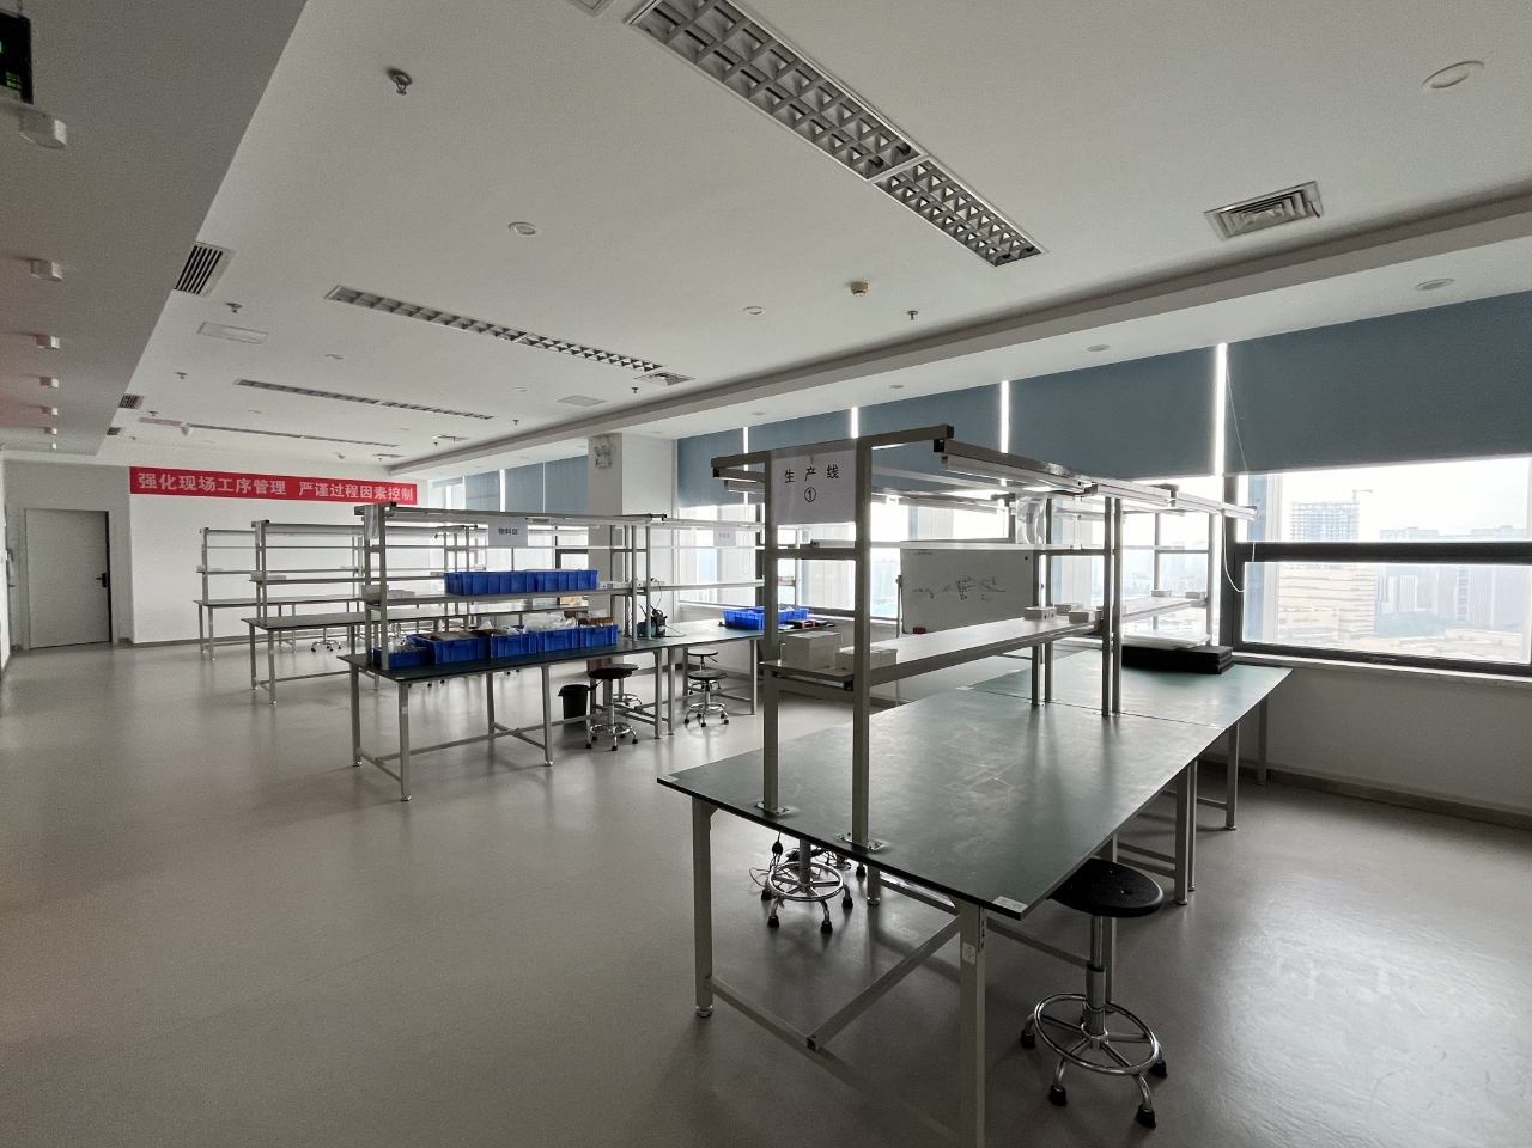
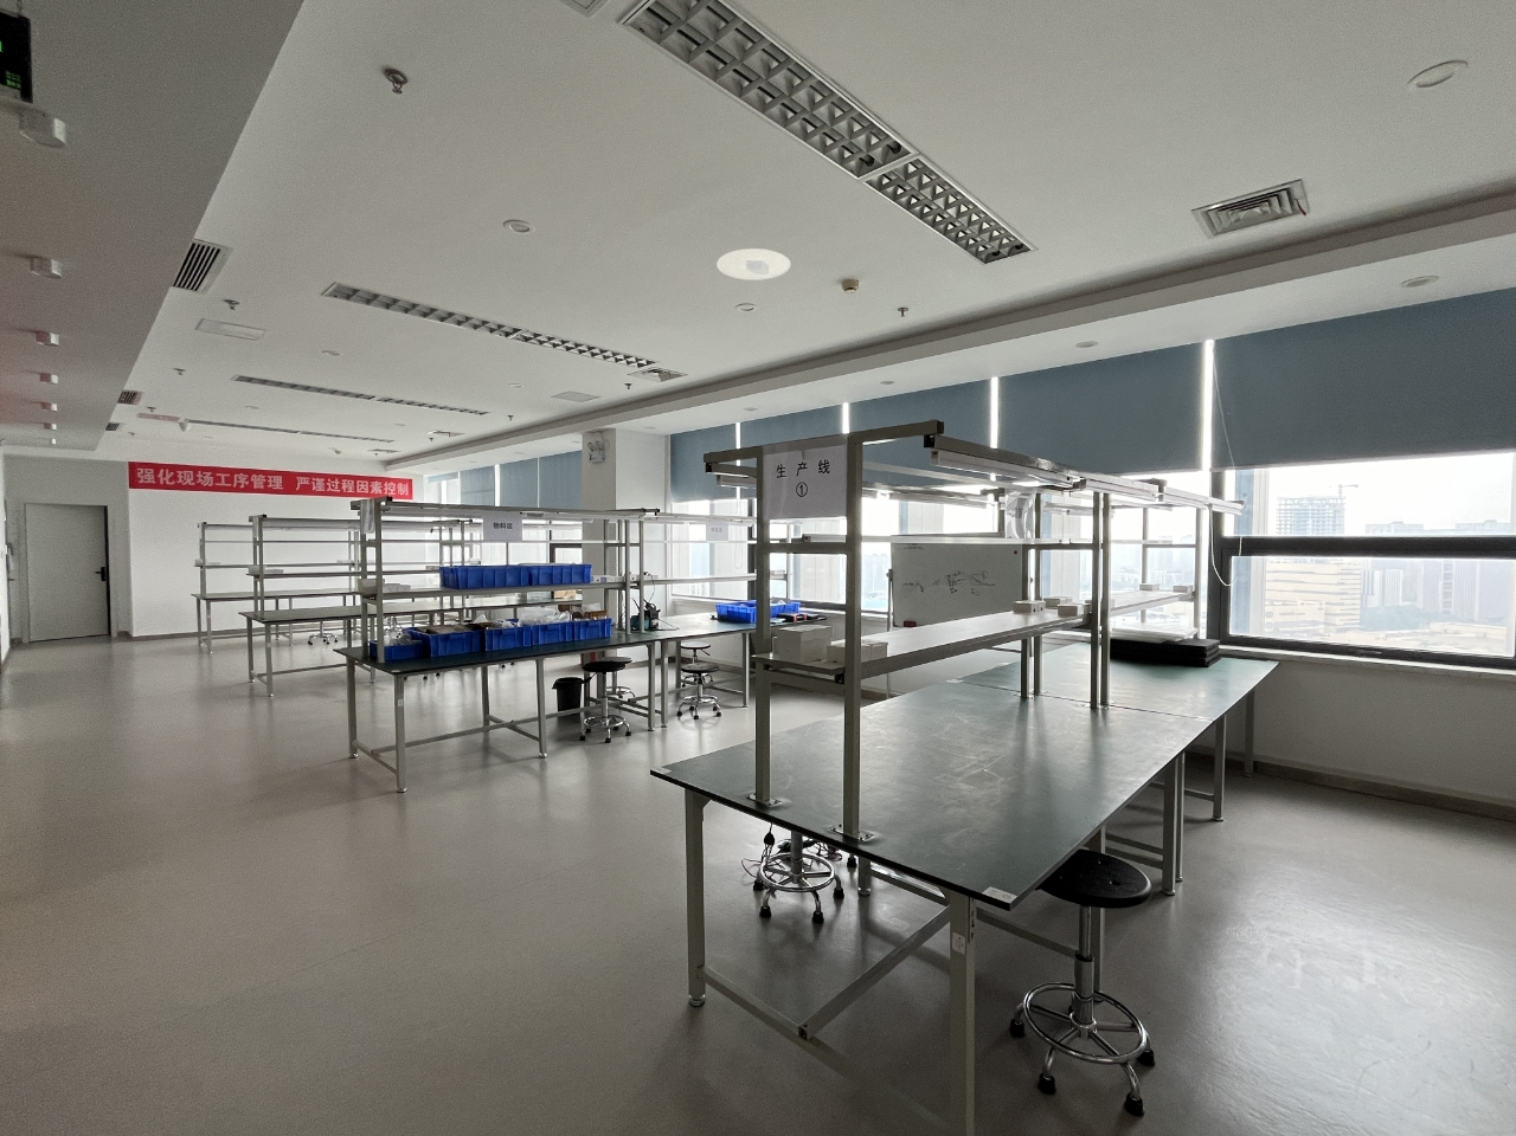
+ recessed light [715,247,793,282]
